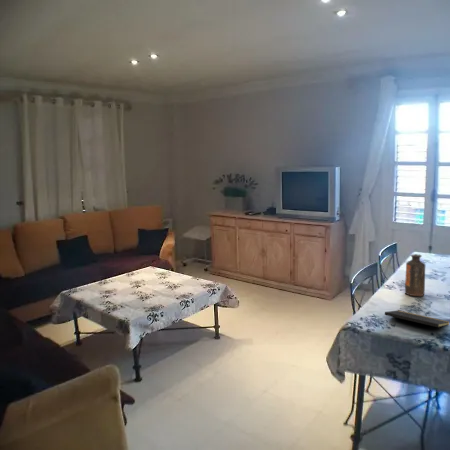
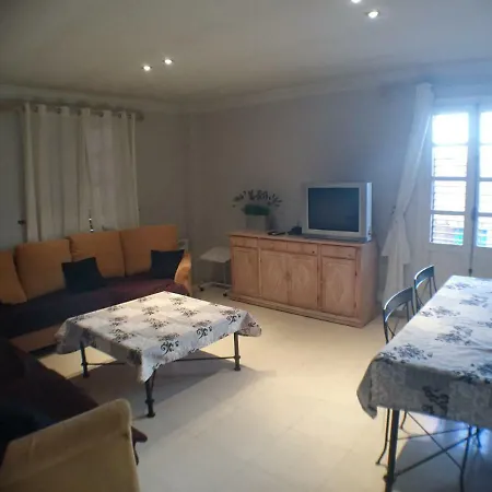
- notepad [384,309,450,336]
- bottle [404,253,426,297]
